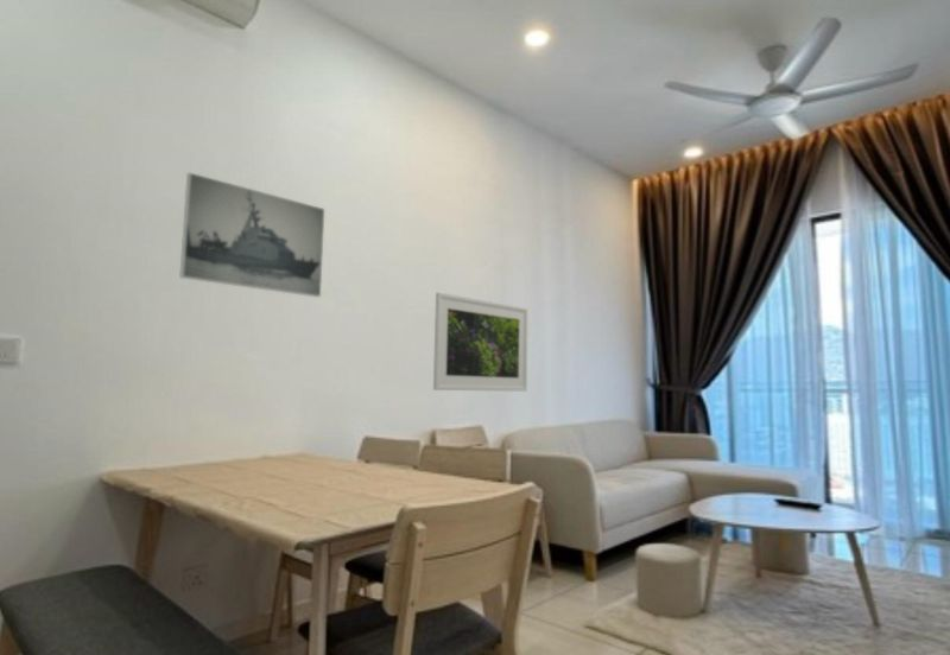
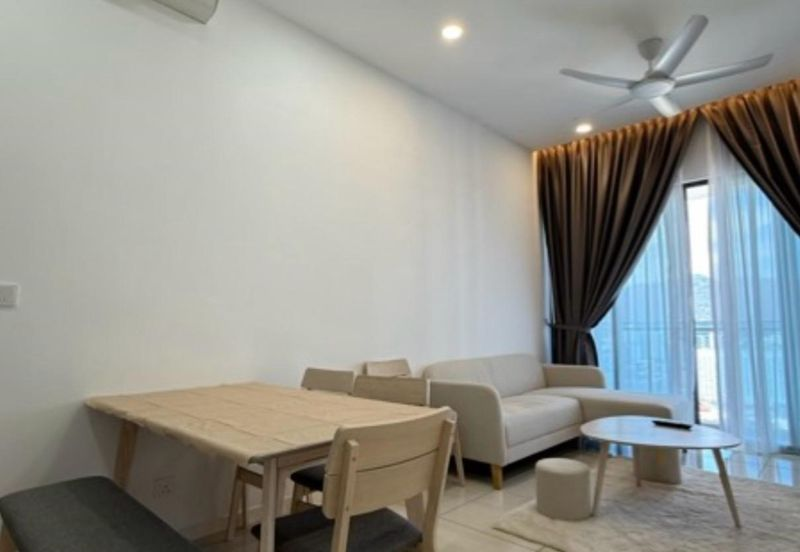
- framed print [432,291,528,393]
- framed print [178,172,325,298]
